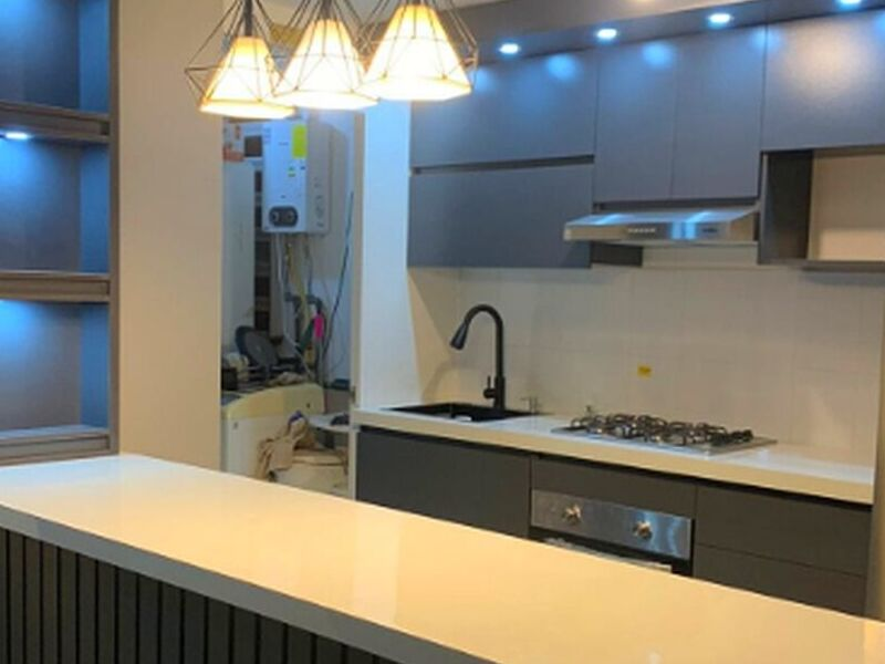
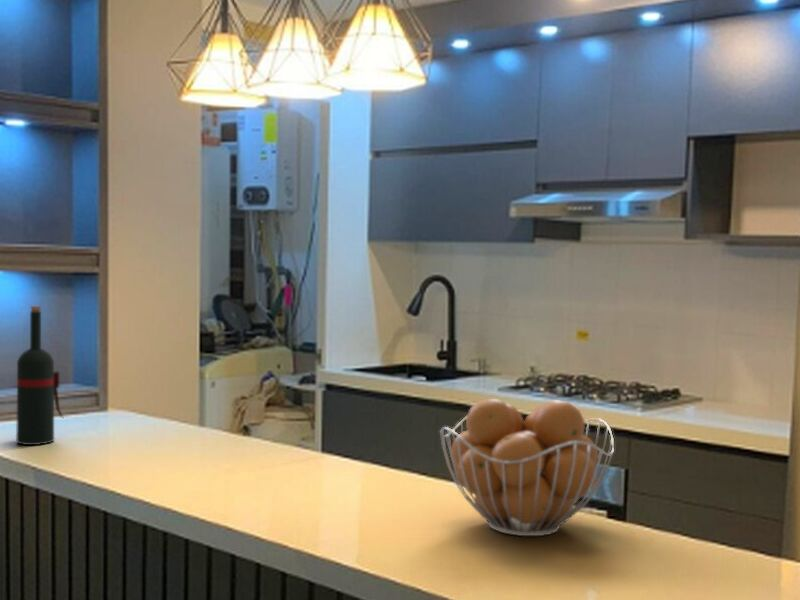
+ fruit basket [439,398,615,537]
+ wine bottle [15,305,64,446]
